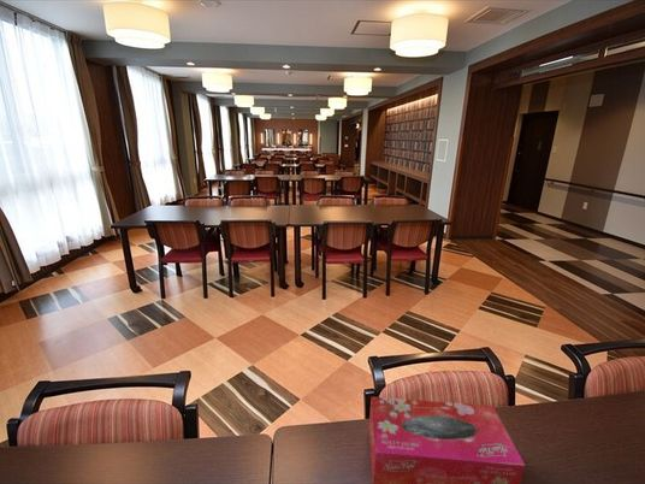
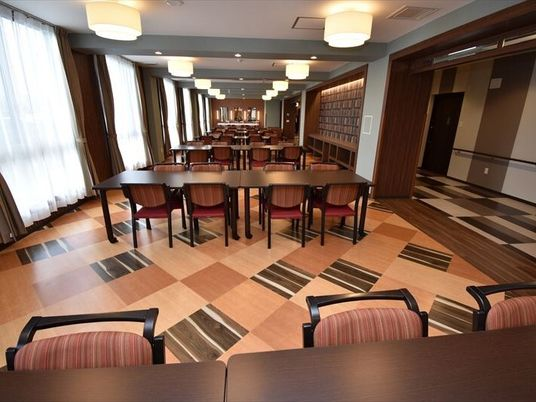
- tissue box [368,396,526,484]
